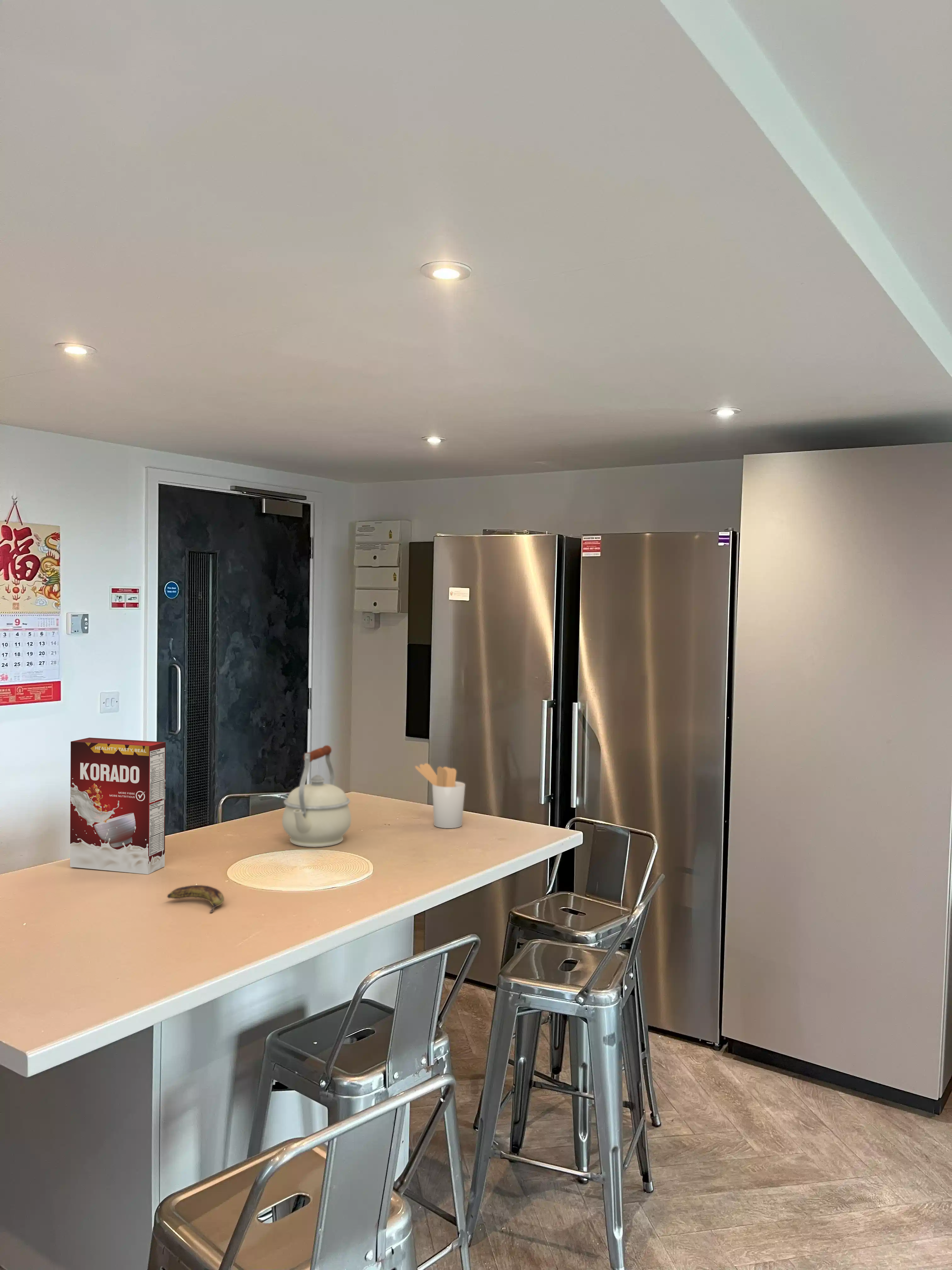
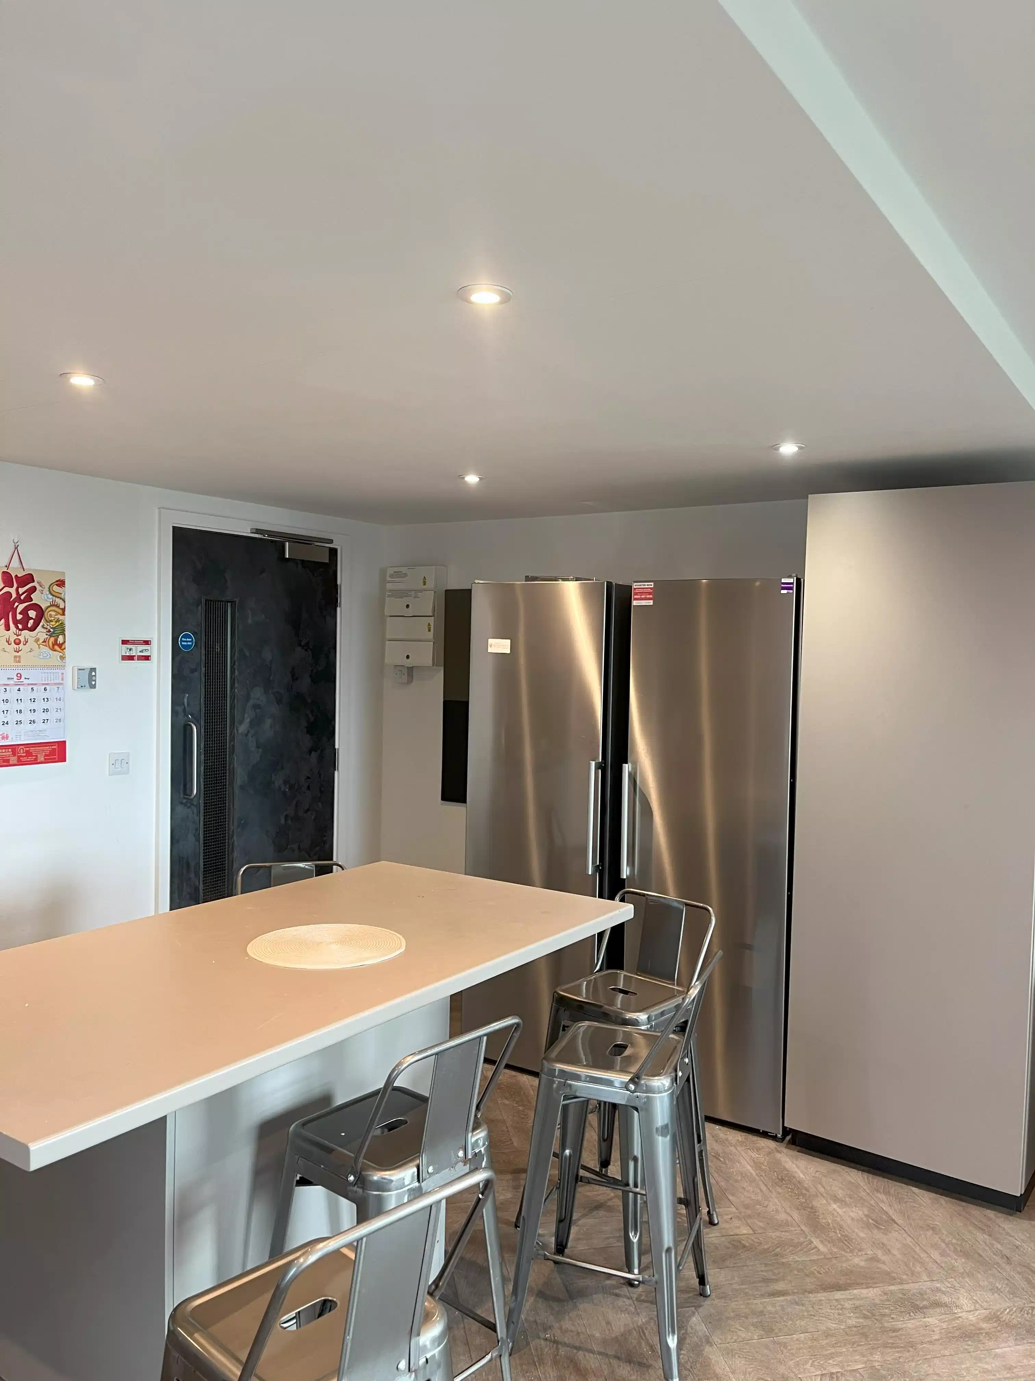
- utensil holder [415,763,466,829]
- banana [167,885,224,913]
- kettle [282,745,352,847]
- cereal box [70,737,166,875]
